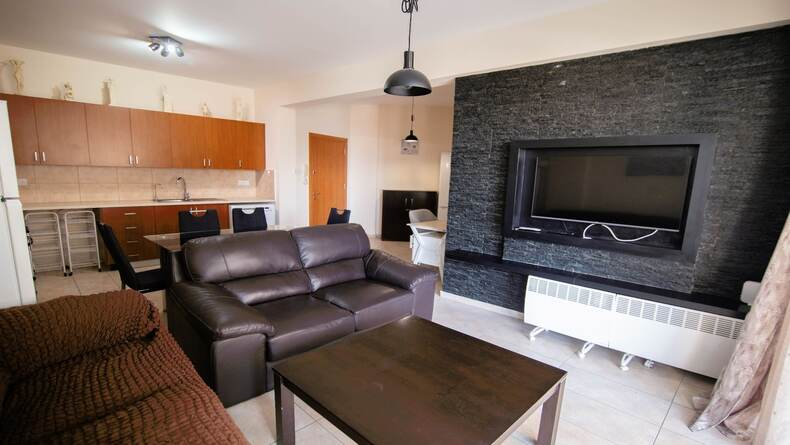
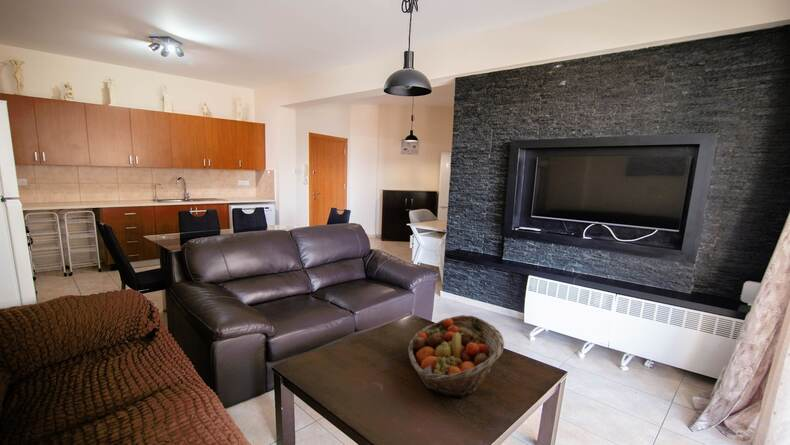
+ fruit basket [407,314,505,399]
